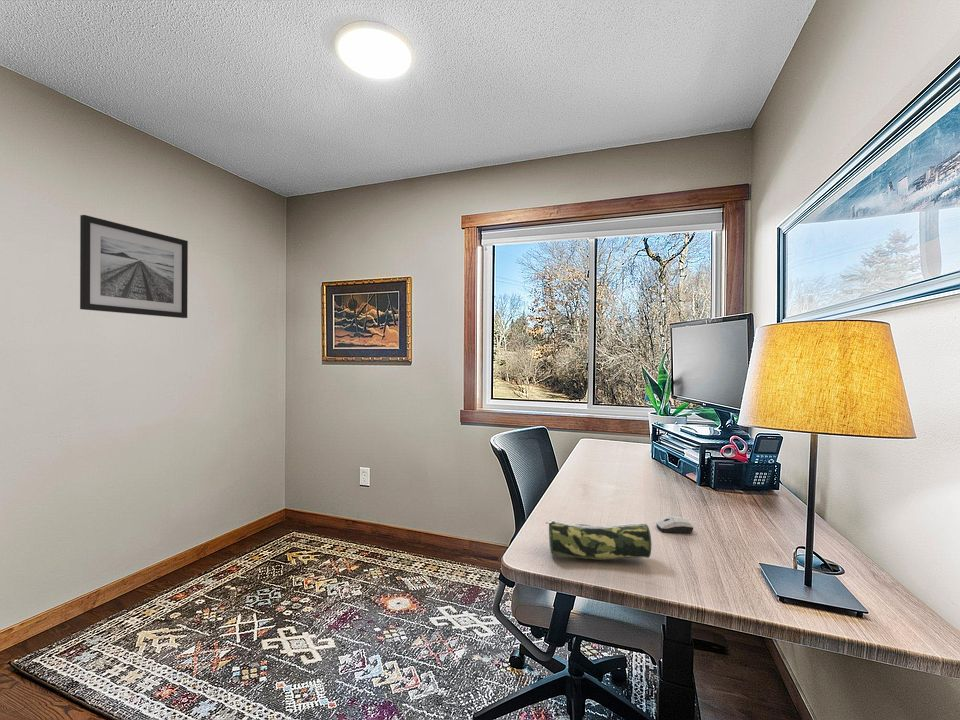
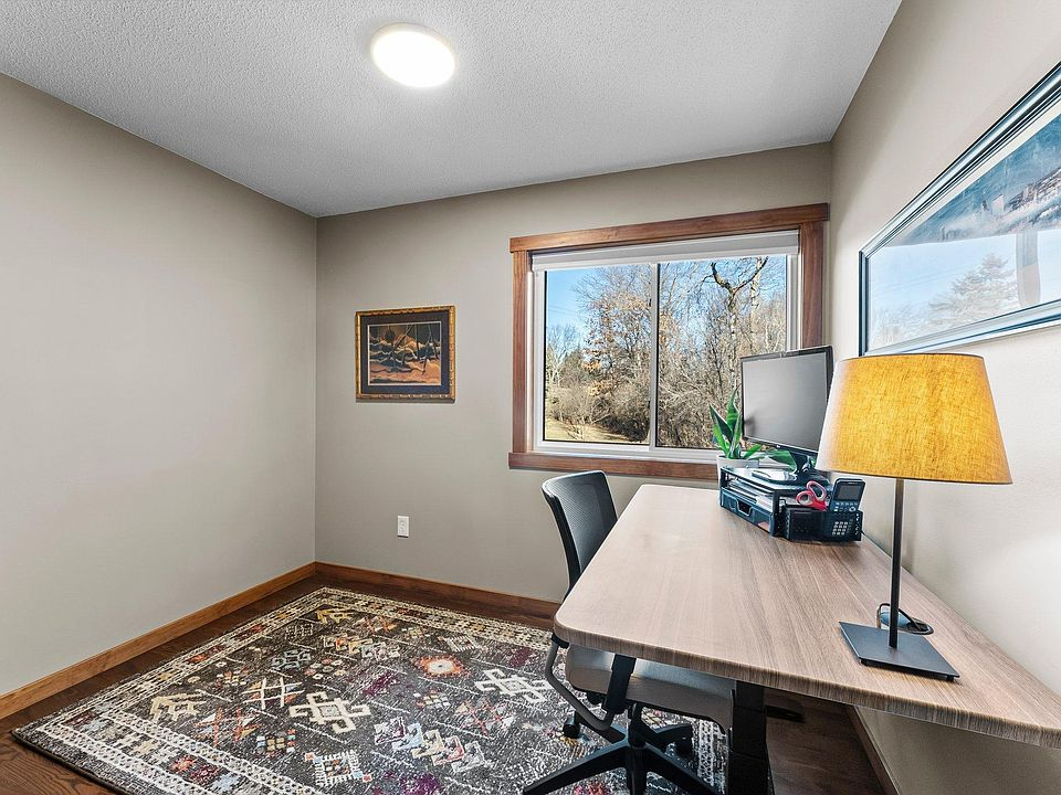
- computer mouse [655,515,694,534]
- pencil case [545,520,652,561]
- wall art [79,214,189,319]
